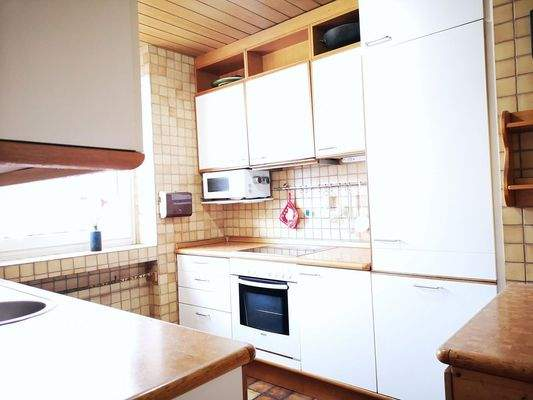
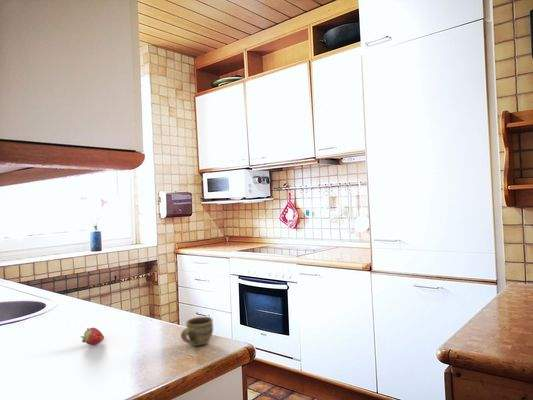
+ cup [180,316,214,347]
+ fruit [80,327,105,346]
